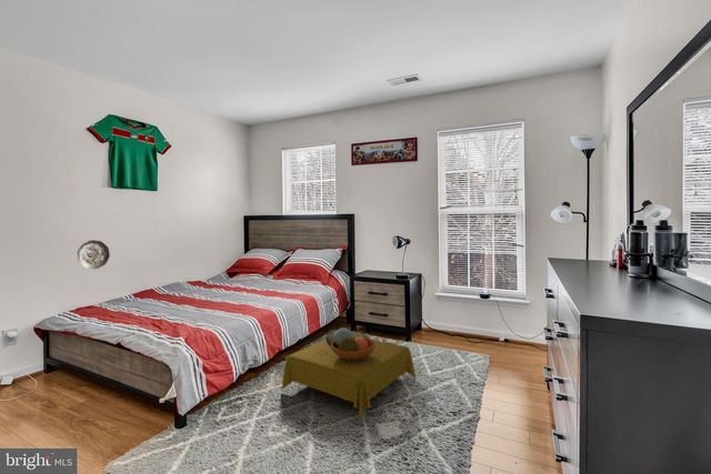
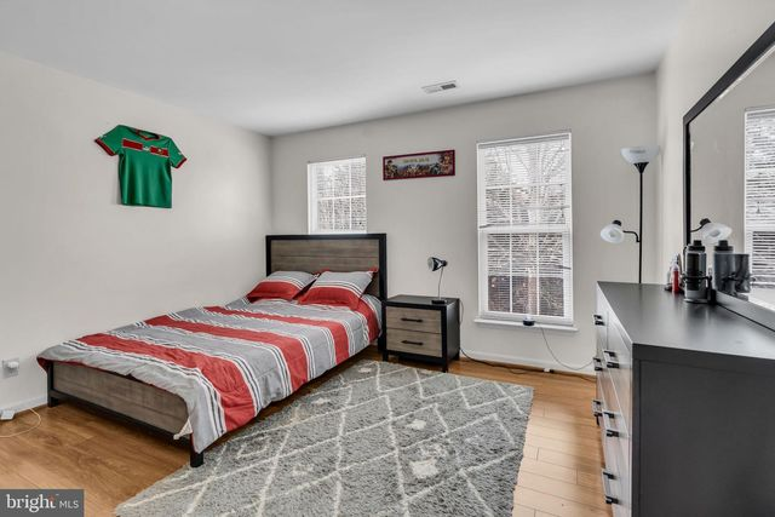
- side table [281,327,417,423]
- decorative plate [77,239,111,270]
